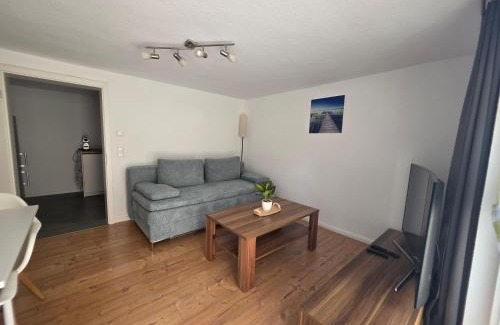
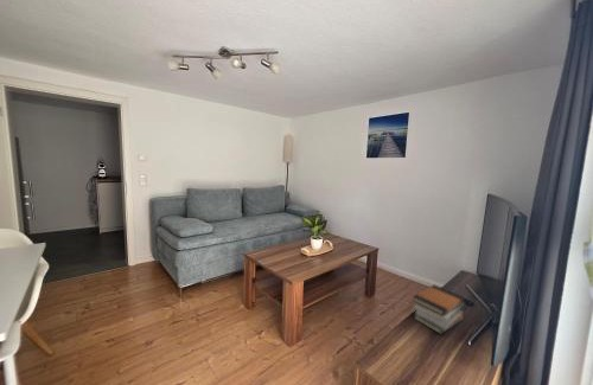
+ book stack [412,284,466,335]
